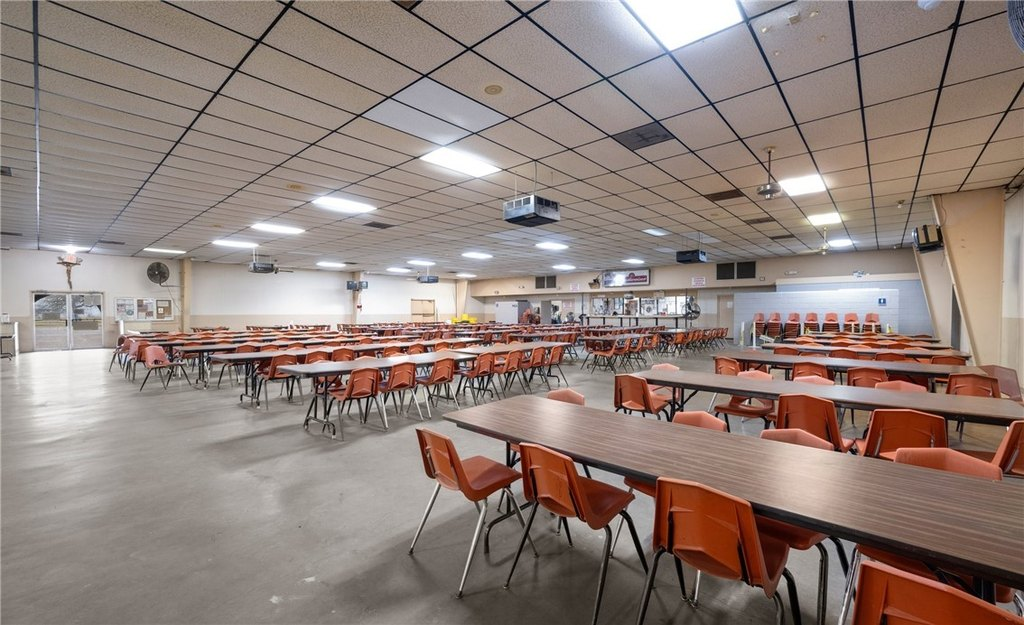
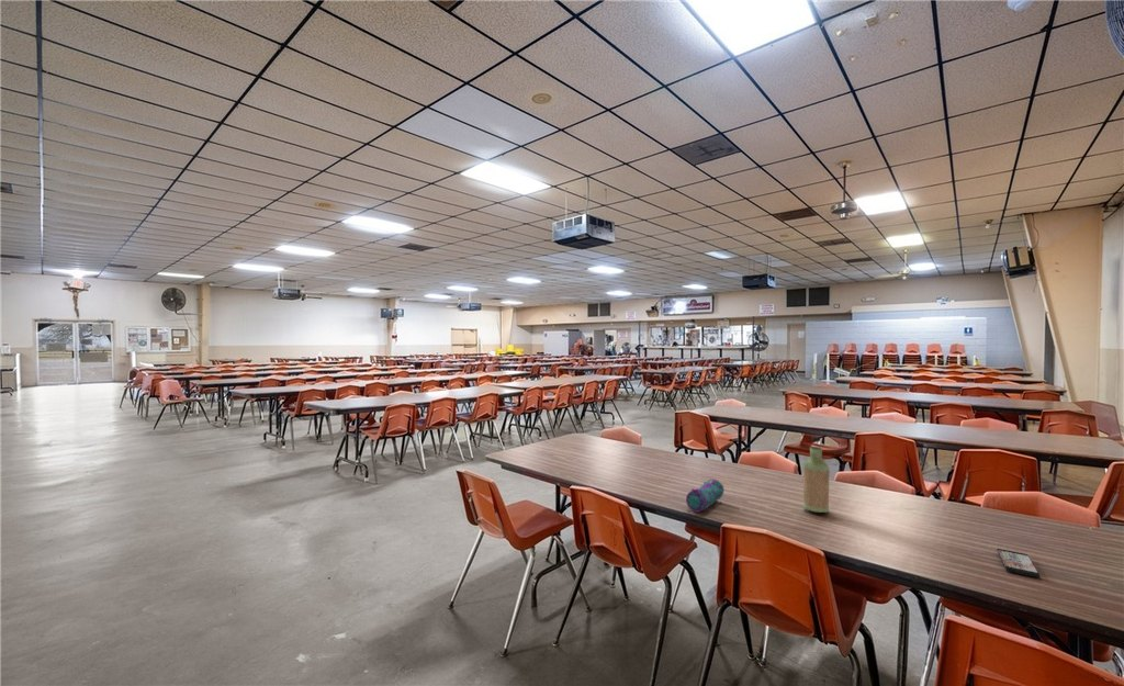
+ smartphone [996,548,1041,578]
+ bottle [802,435,831,514]
+ pencil case [685,477,726,514]
